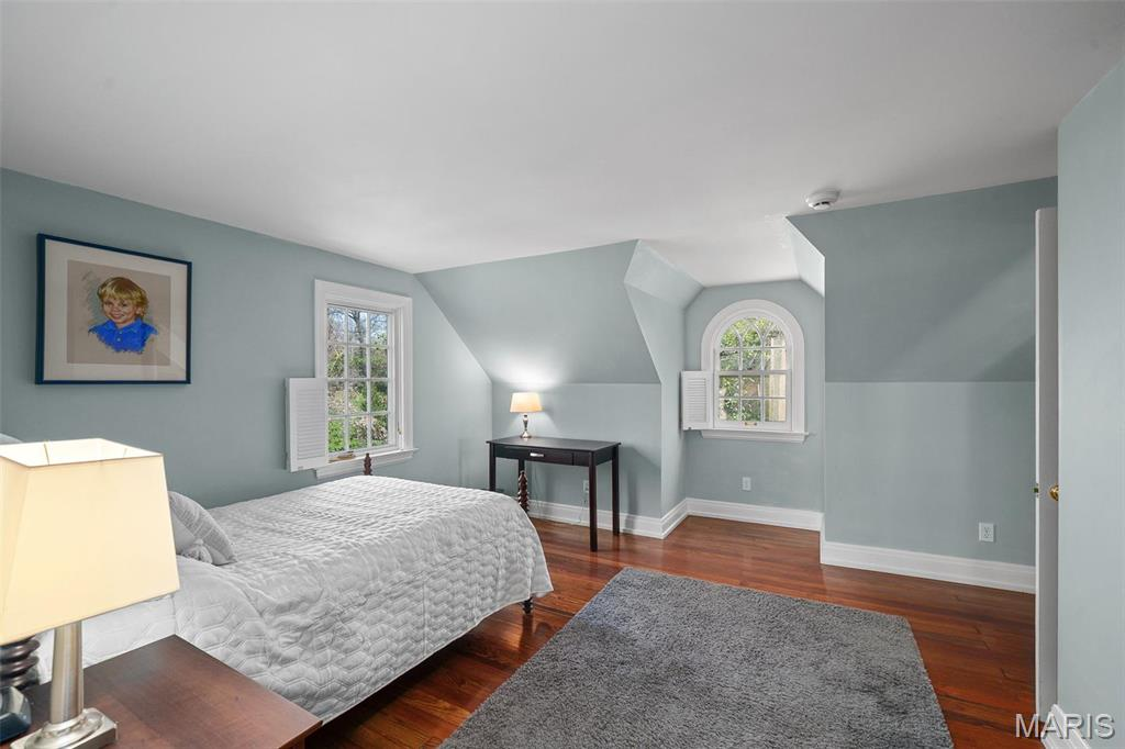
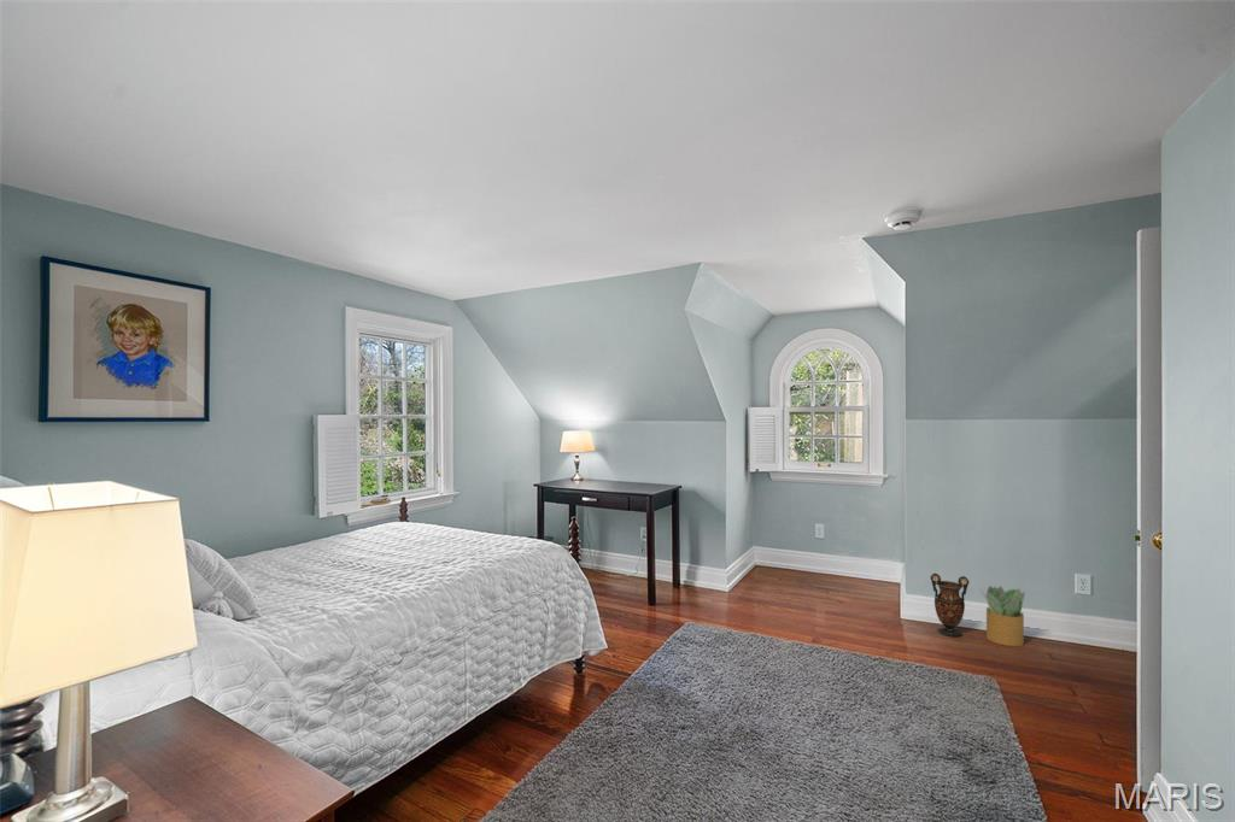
+ potted plant [979,585,1026,647]
+ vase [930,573,970,638]
